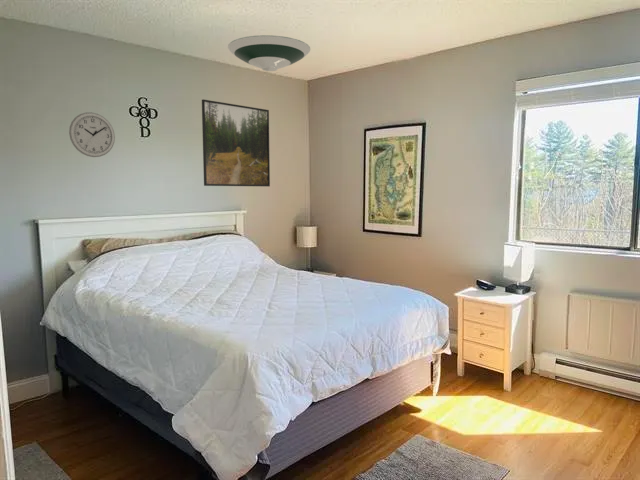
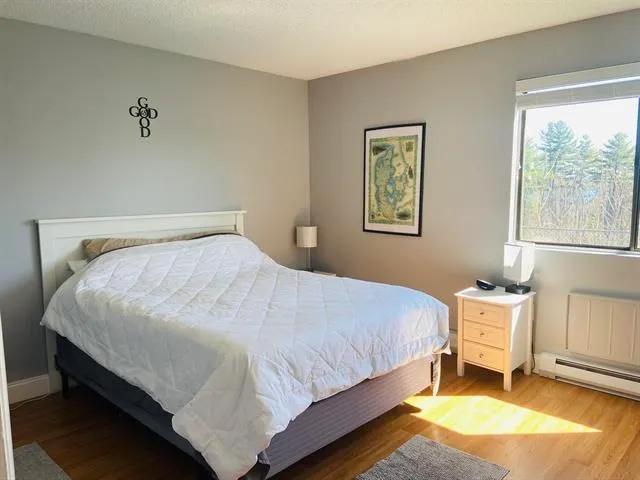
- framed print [201,98,271,187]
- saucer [227,34,311,72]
- wall clock [68,111,116,158]
